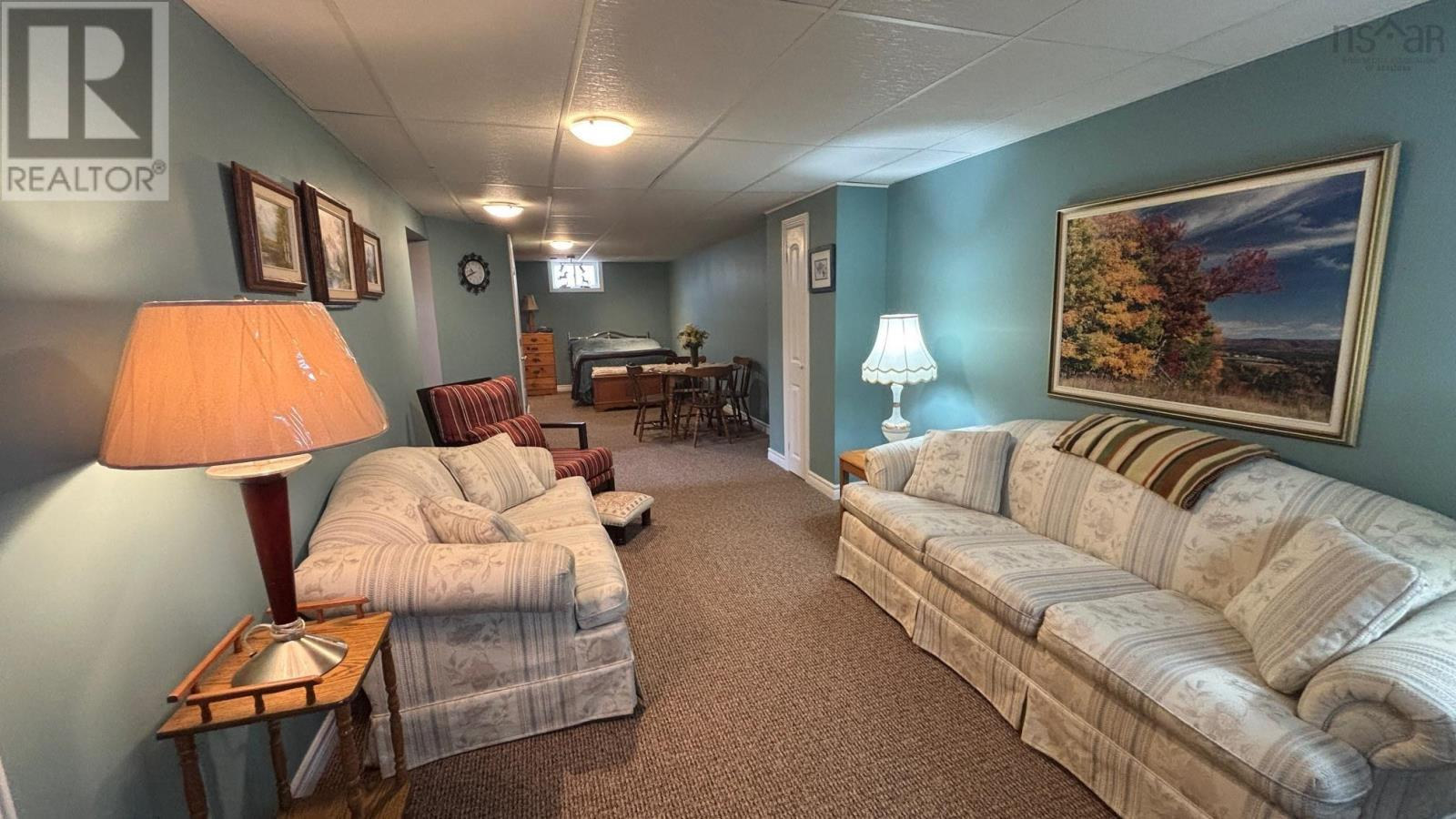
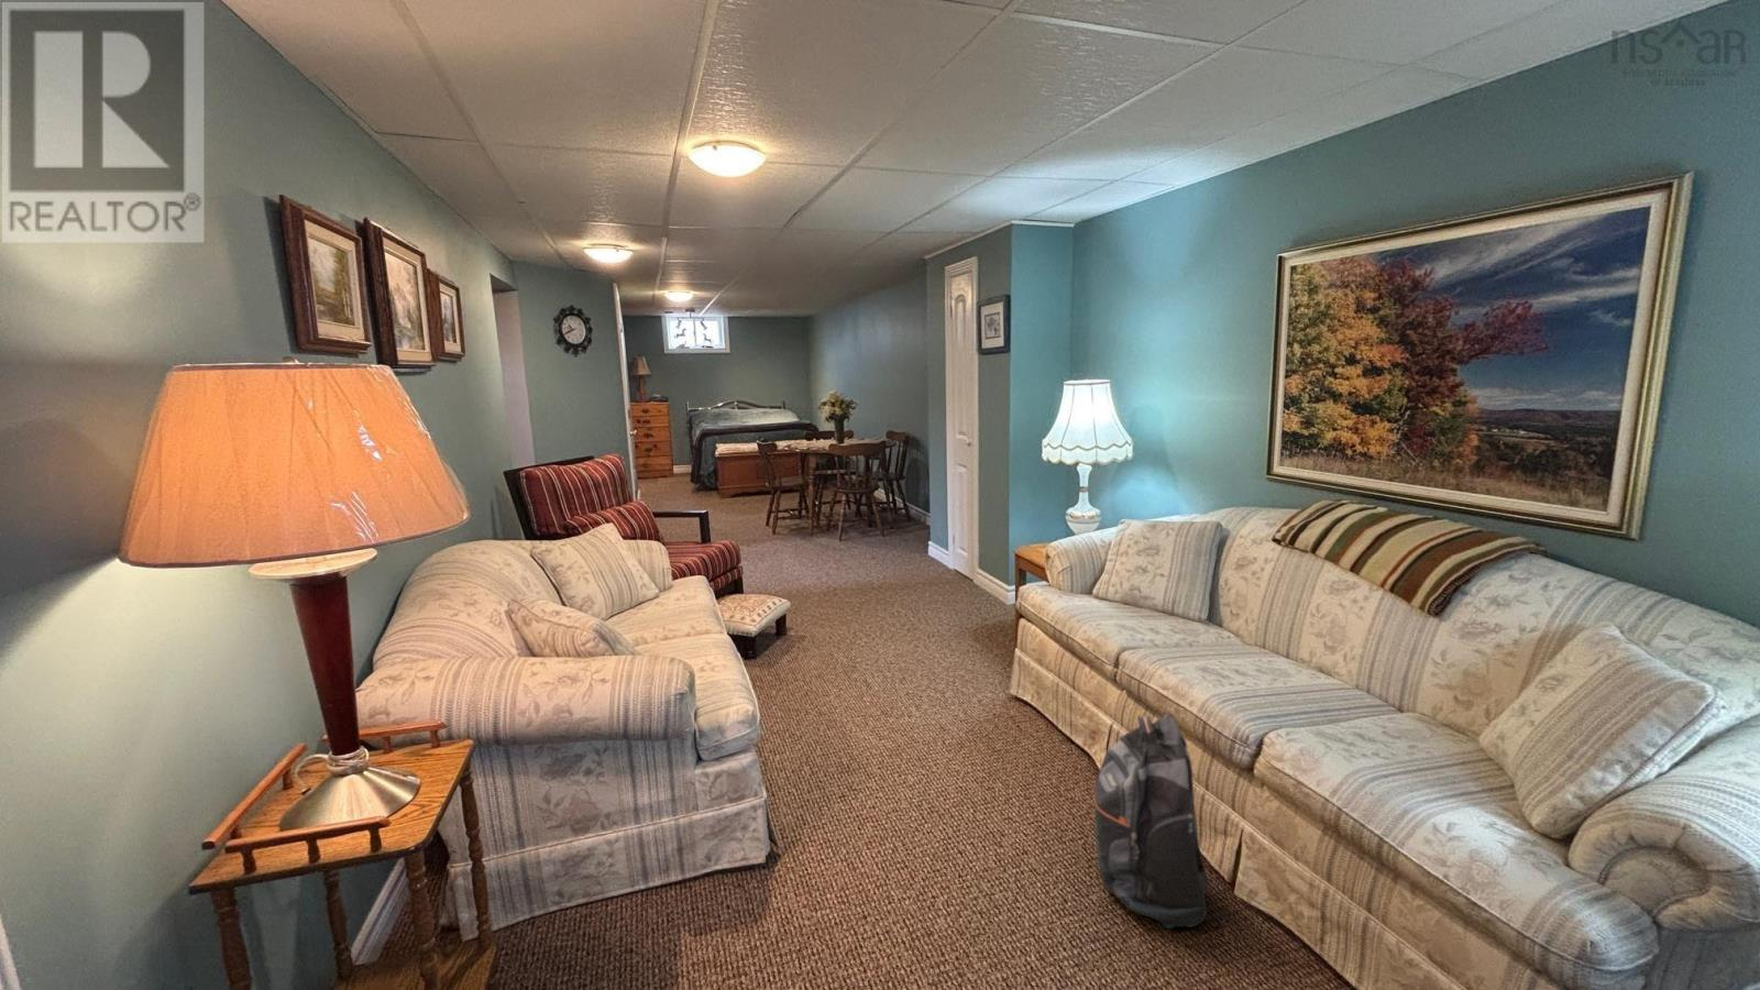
+ backpack [1094,714,1208,930]
